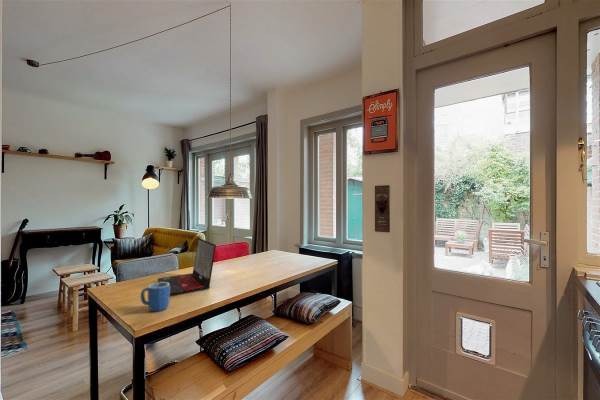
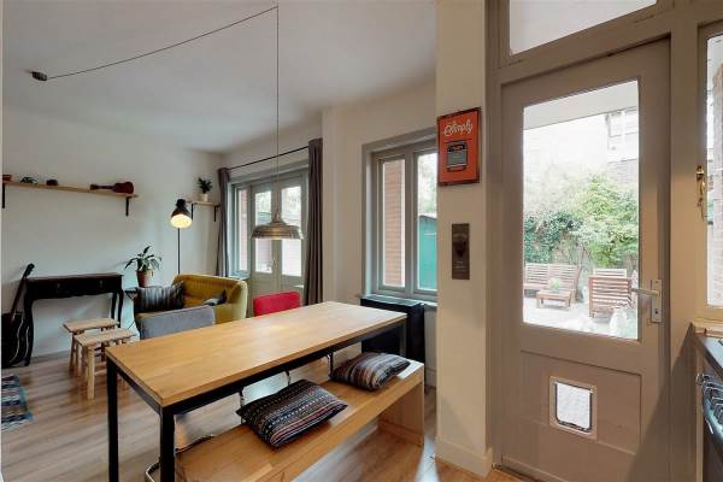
- mug [140,282,171,313]
- laptop [156,237,217,296]
